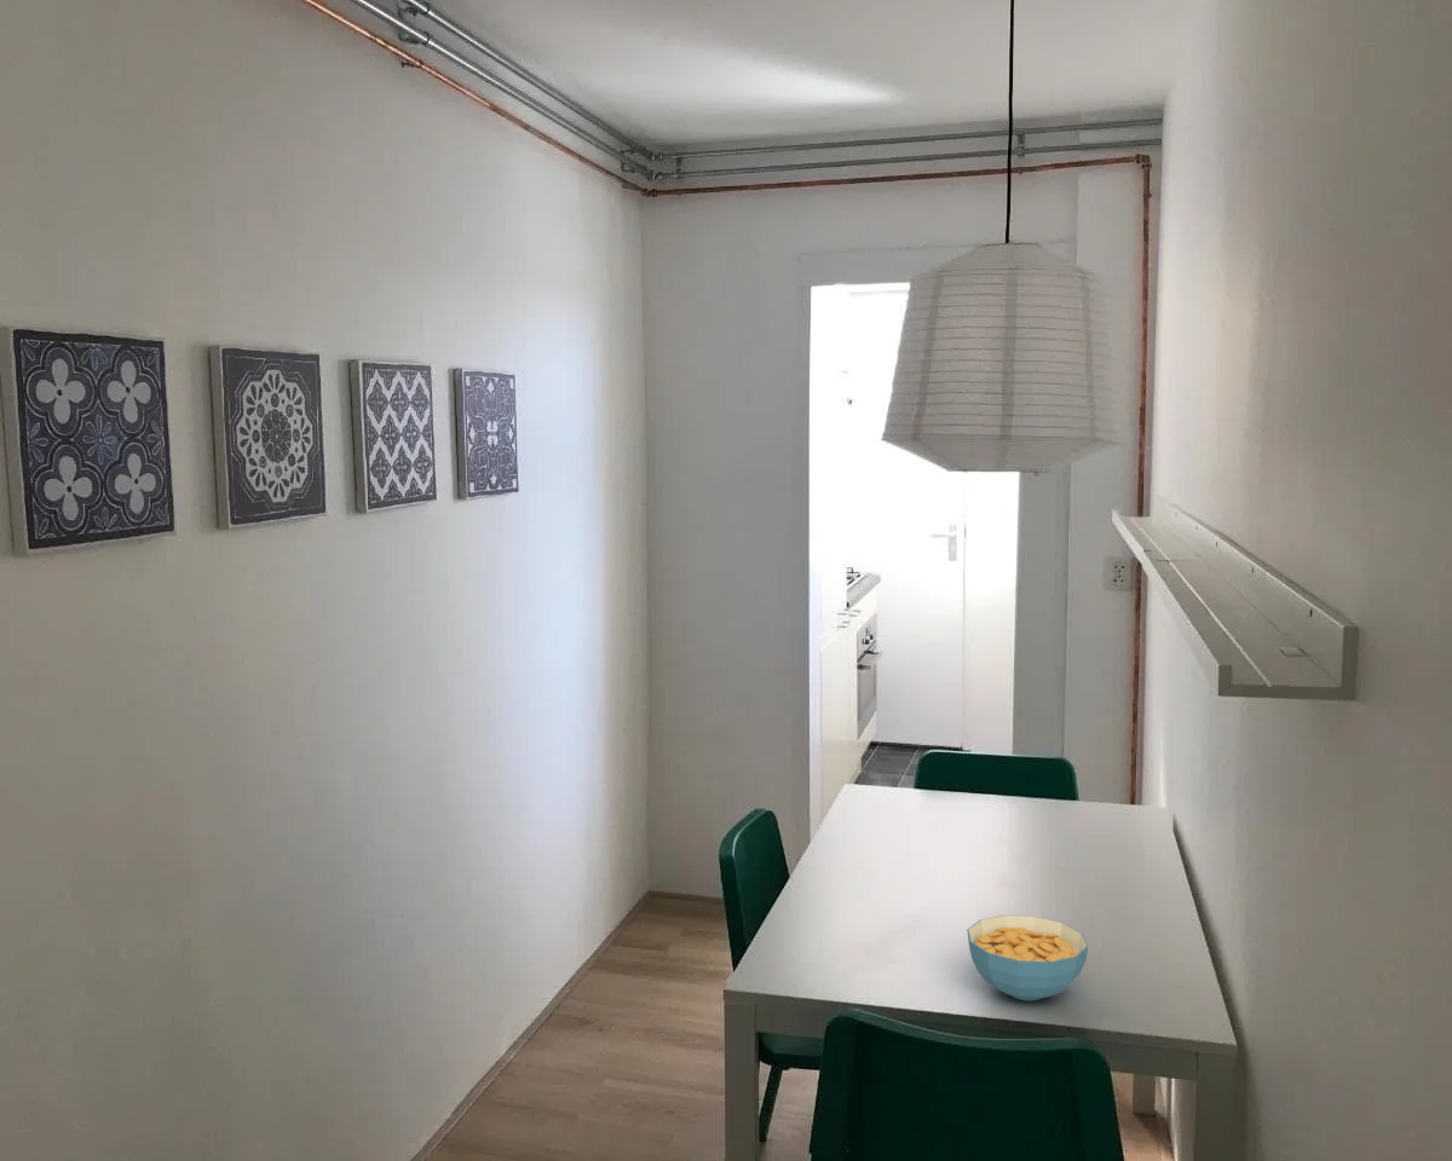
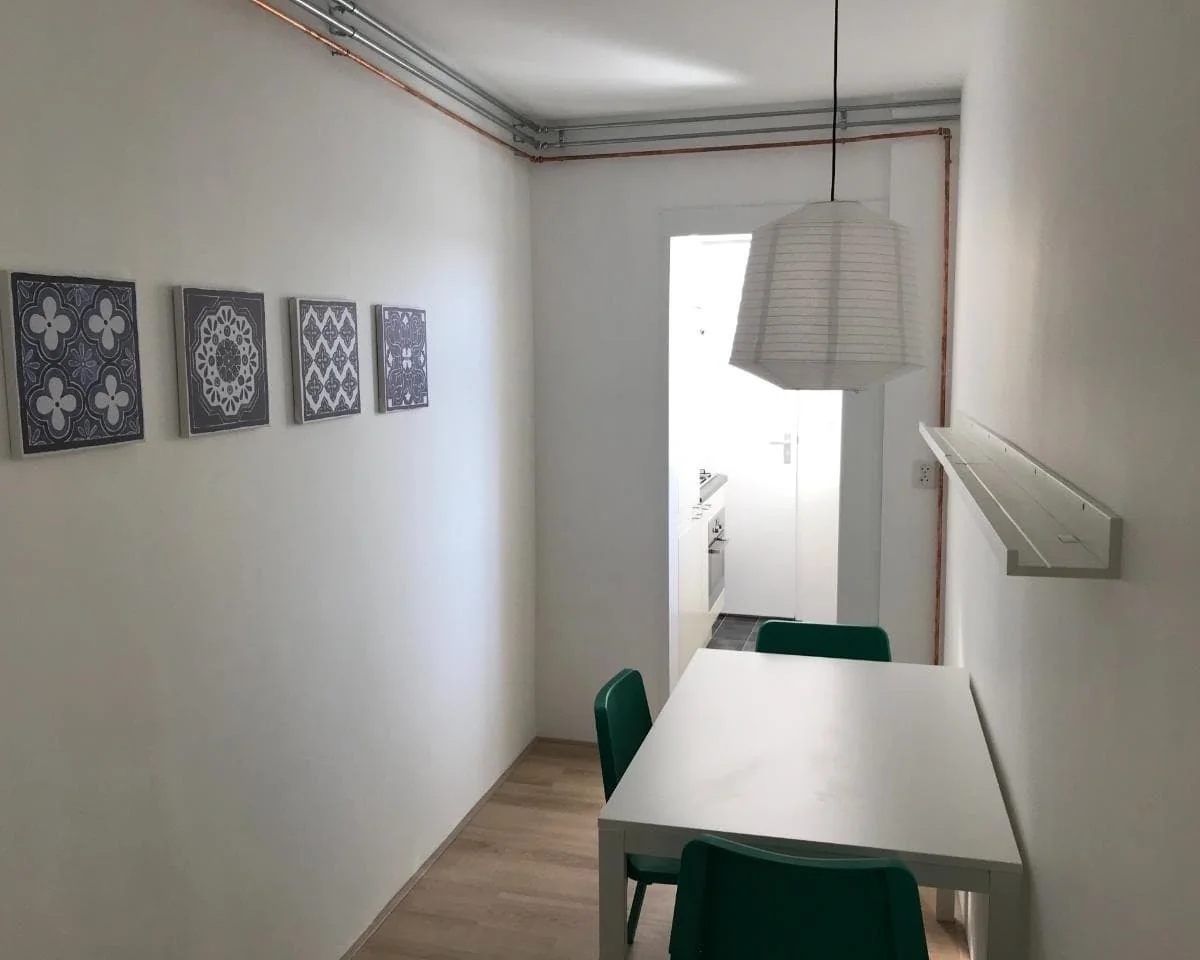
- cereal bowl [966,914,1089,1001]
